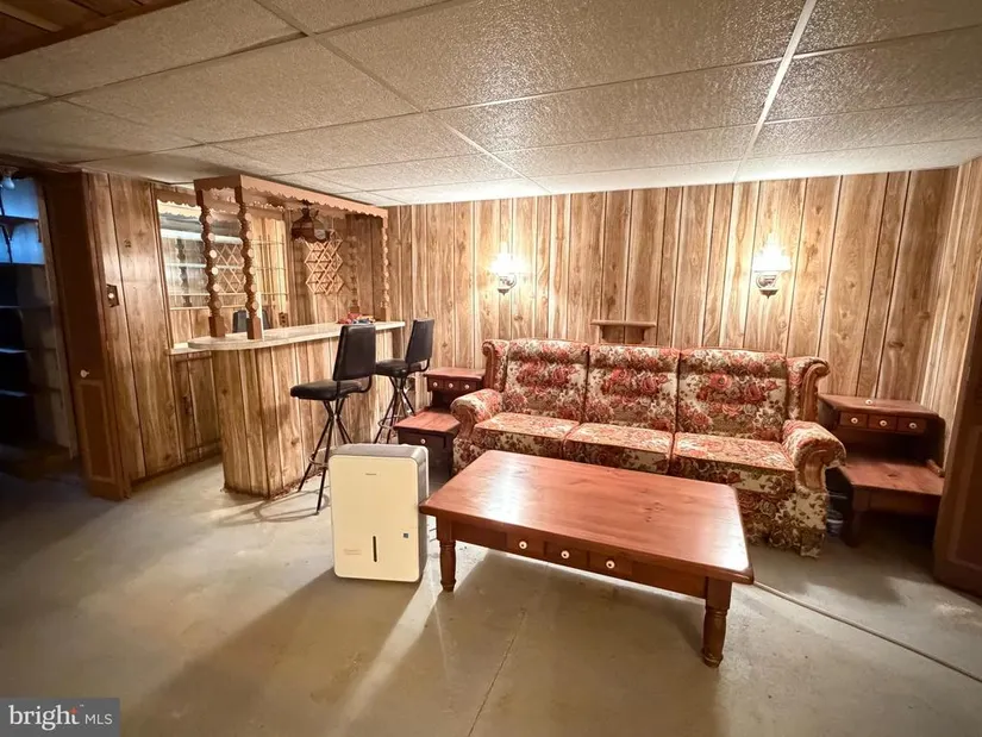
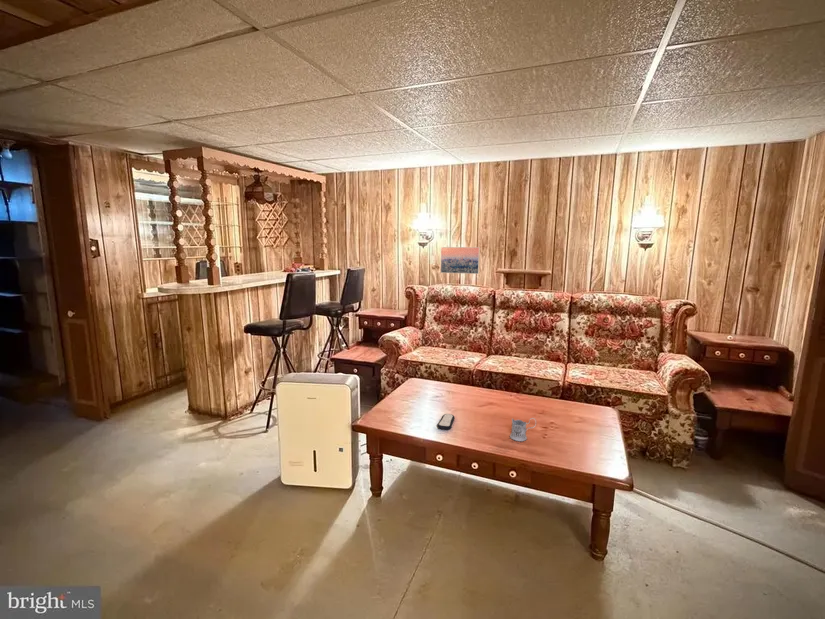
+ remote control [436,413,456,431]
+ tea glass holder [509,417,537,442]
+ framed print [440,246,481,275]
